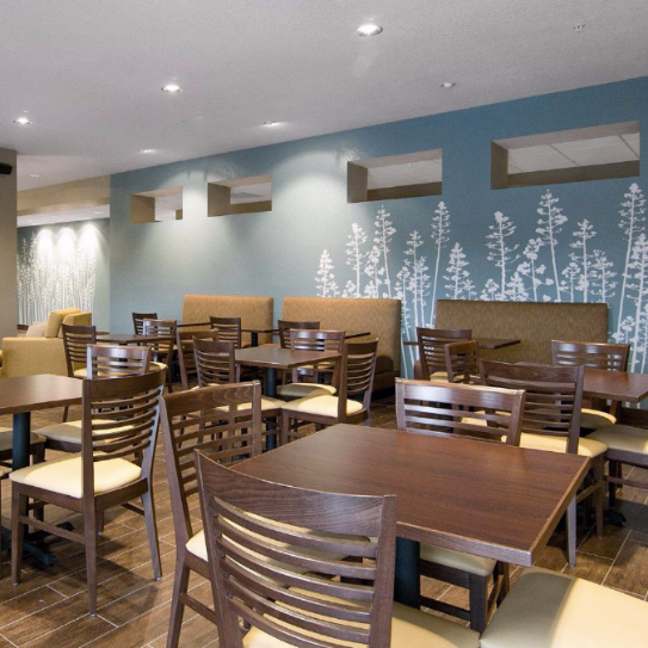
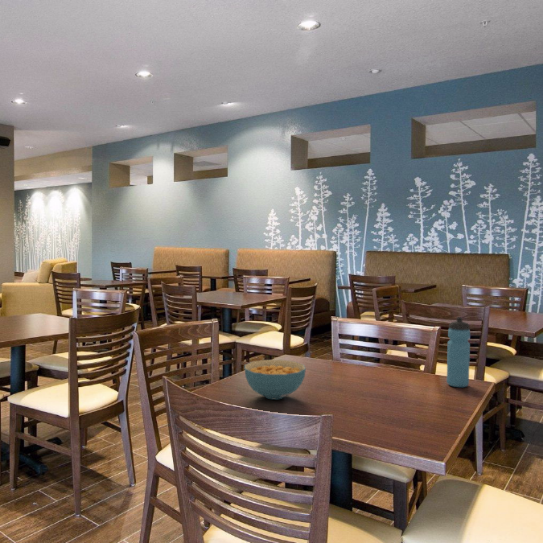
+ water bottle [446,316,471,388]
+ cereal bowl [244,359,307,400]
